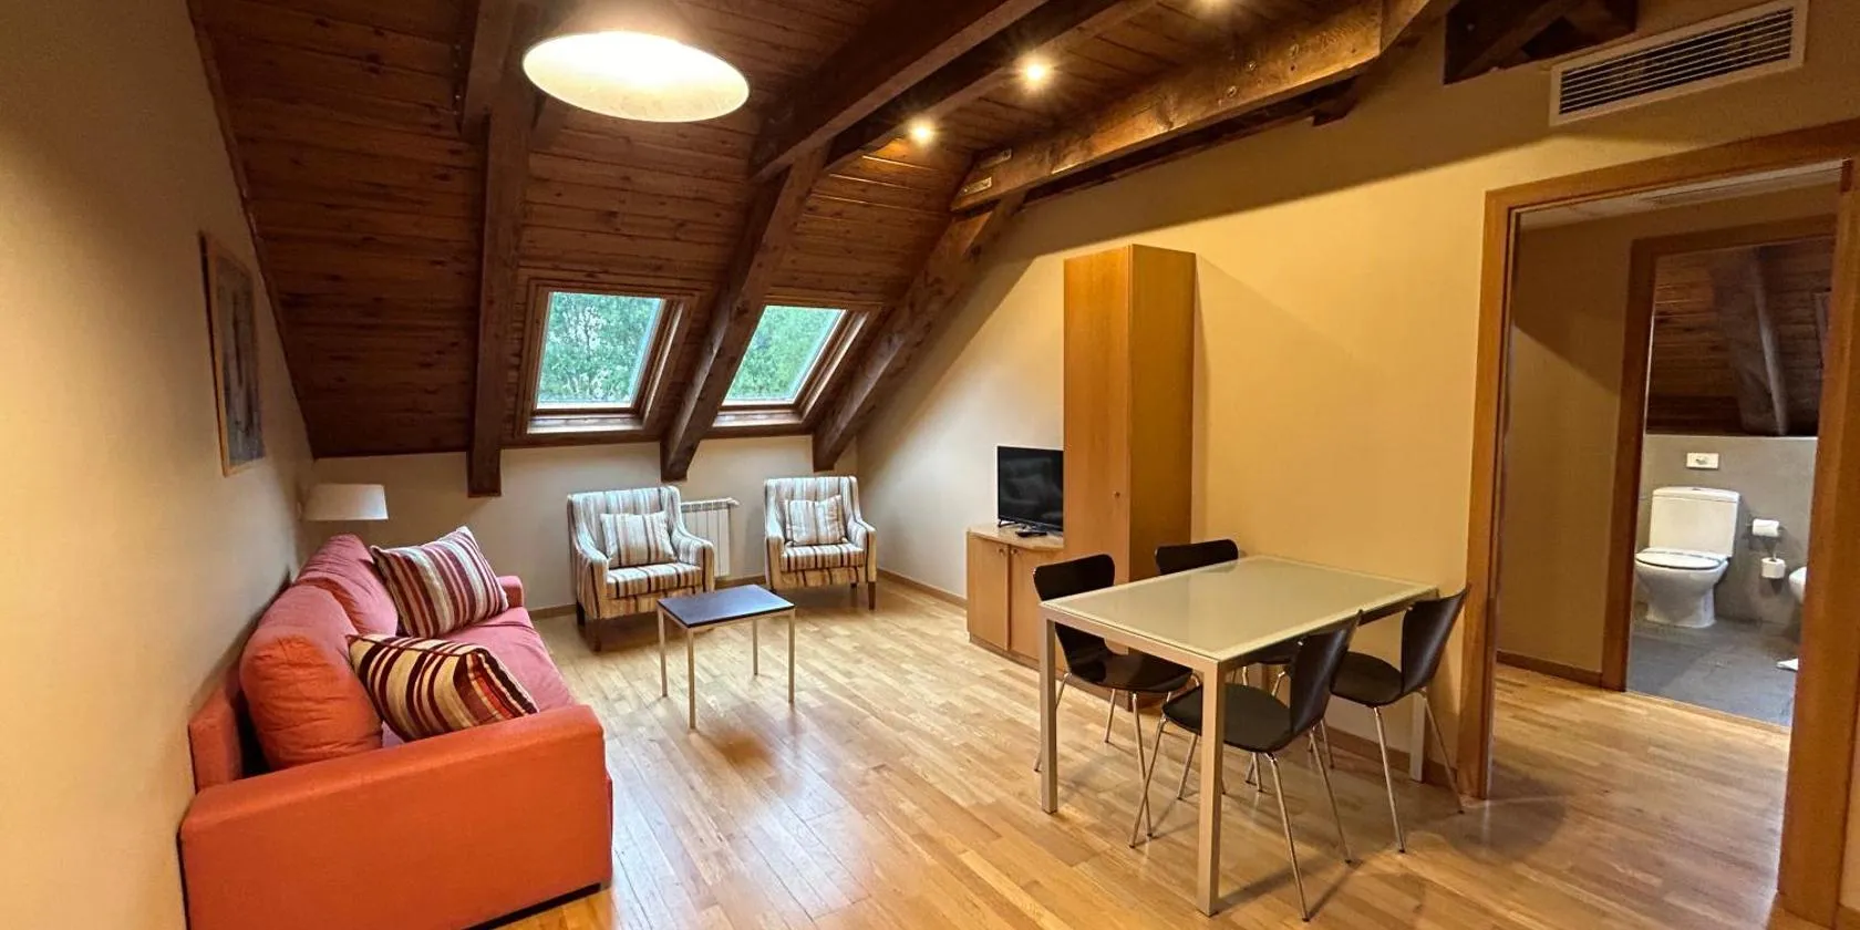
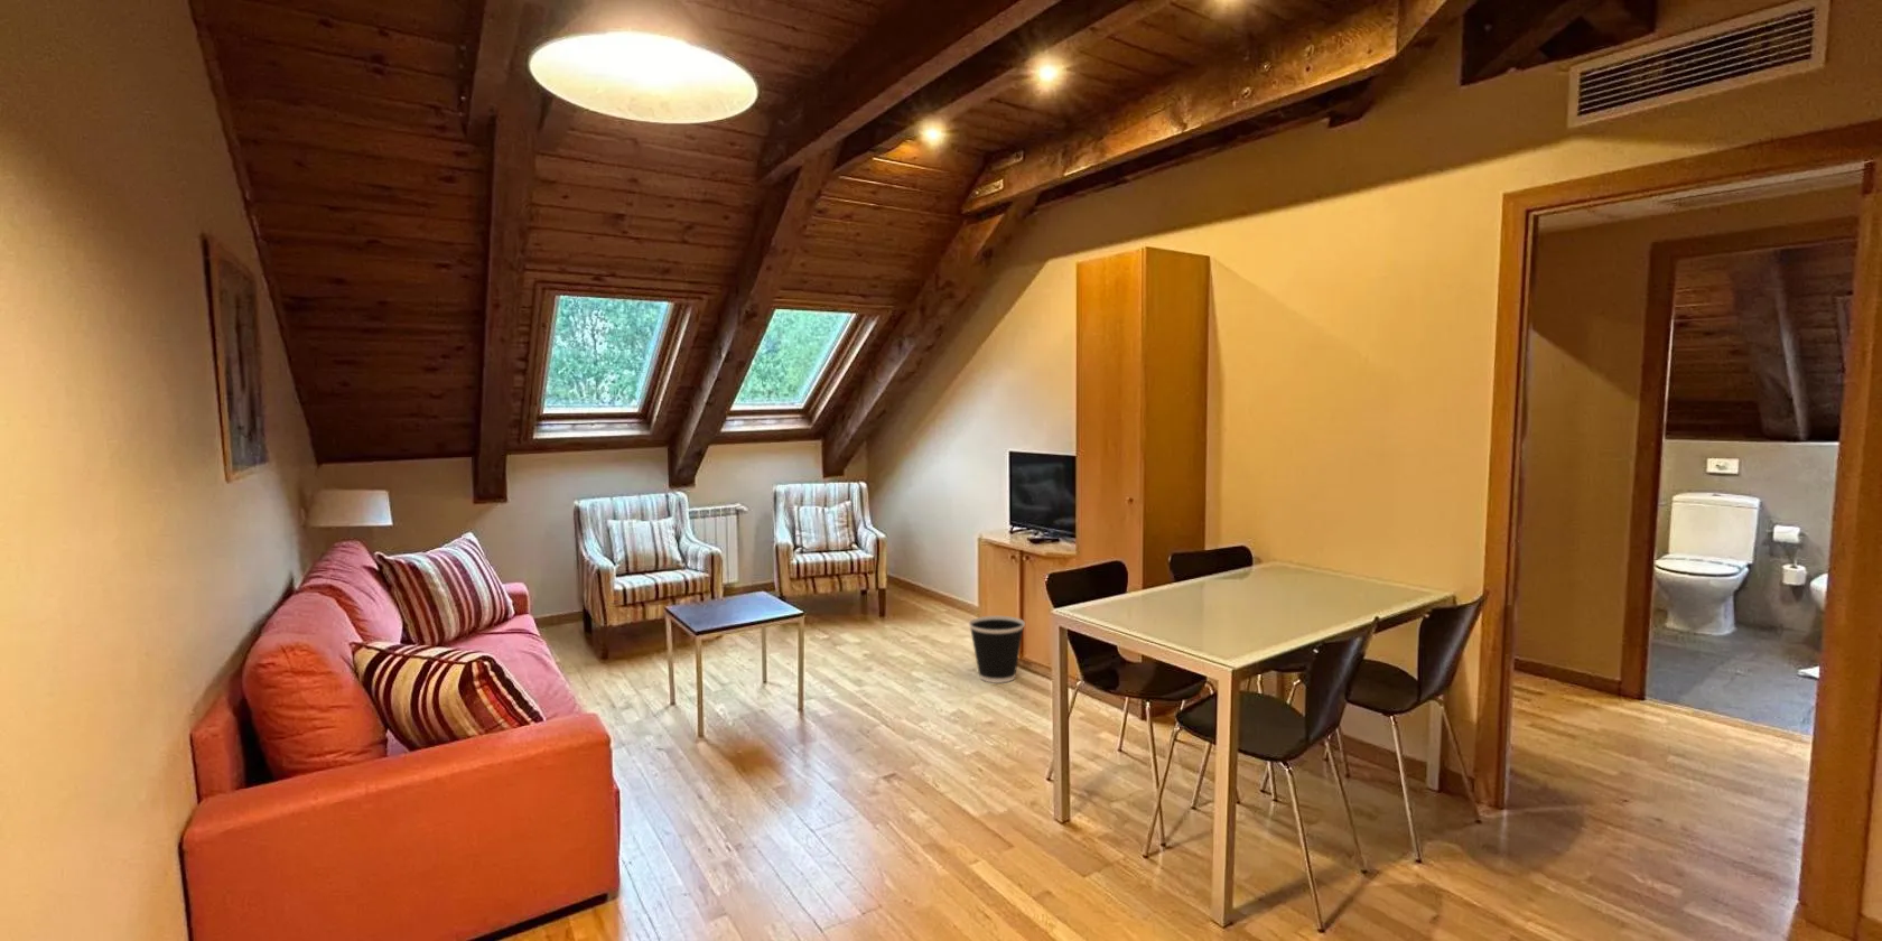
+ wastebasket [967,615,1026,684]
